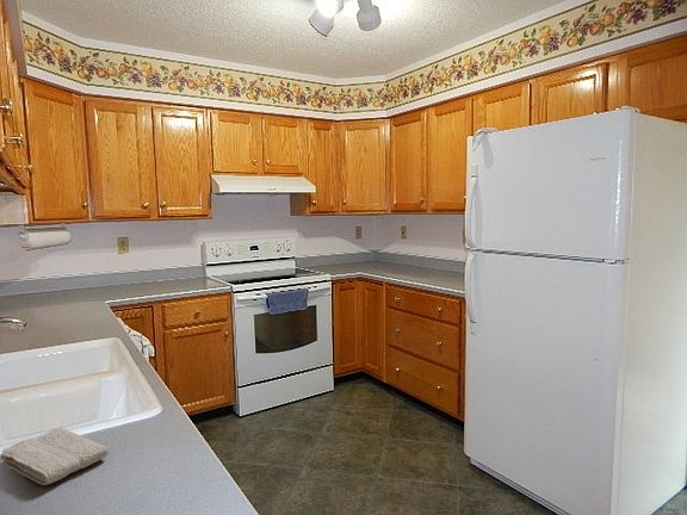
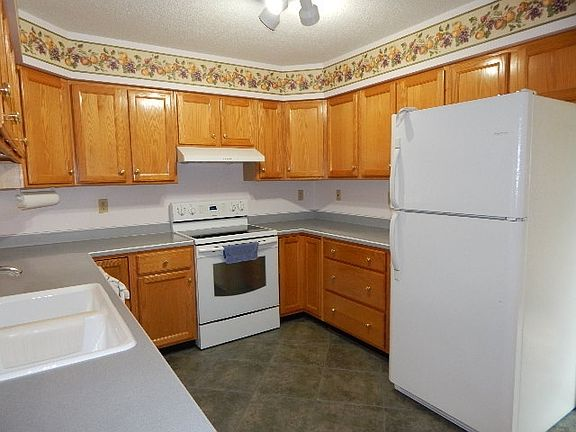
- washcloth [0,427,110,486]
